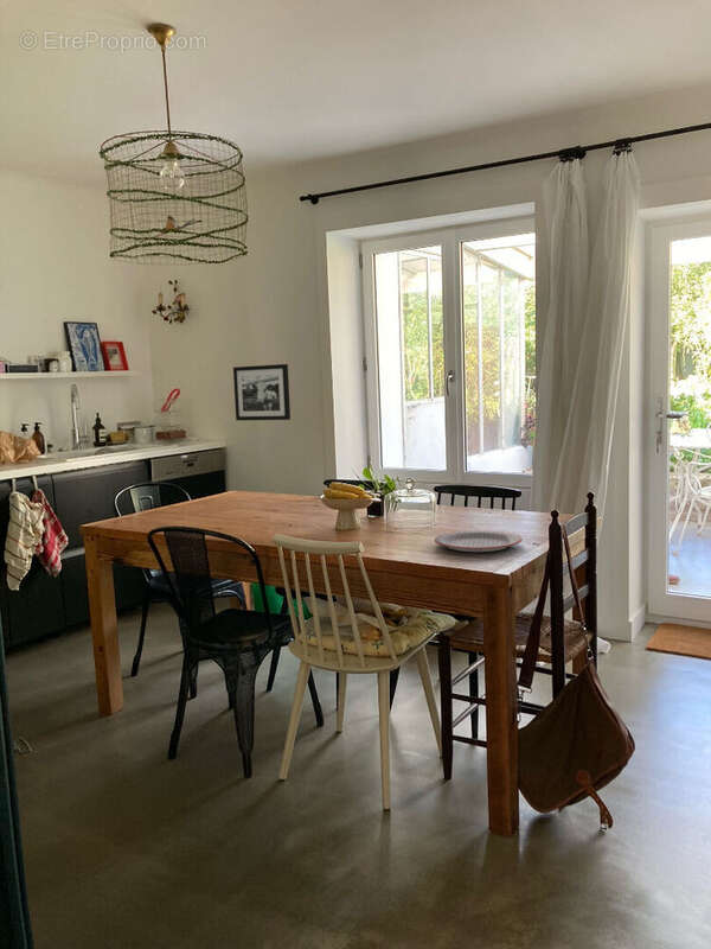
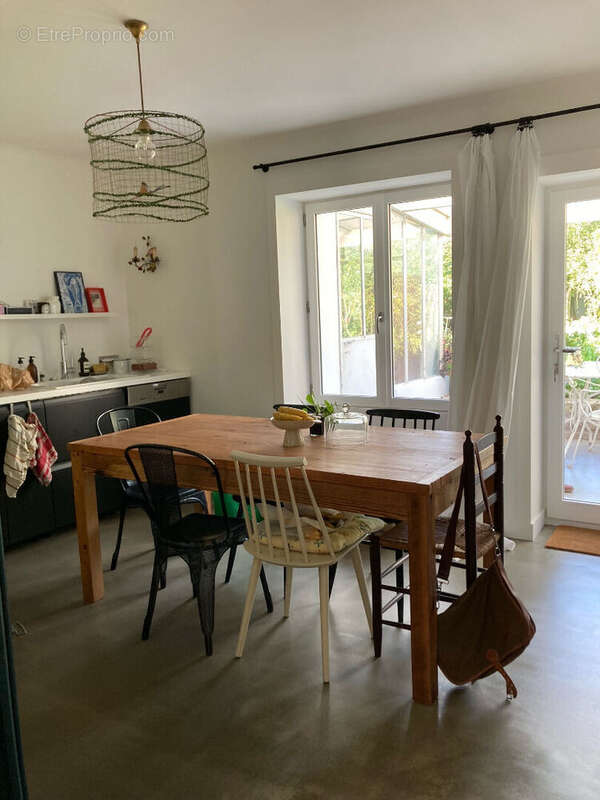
- plate [434,529,524,553]
- picture frame [232,363,292,421]
